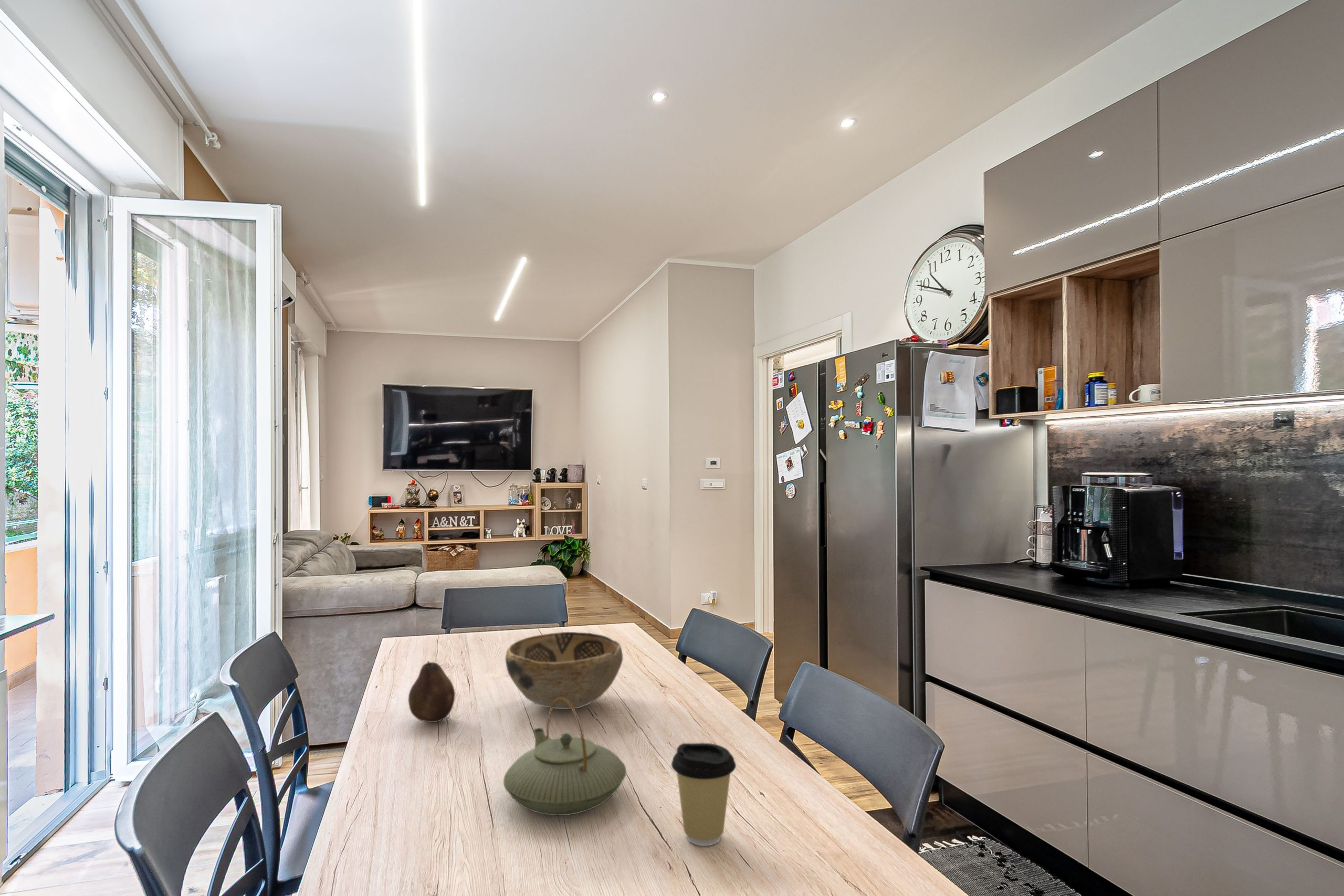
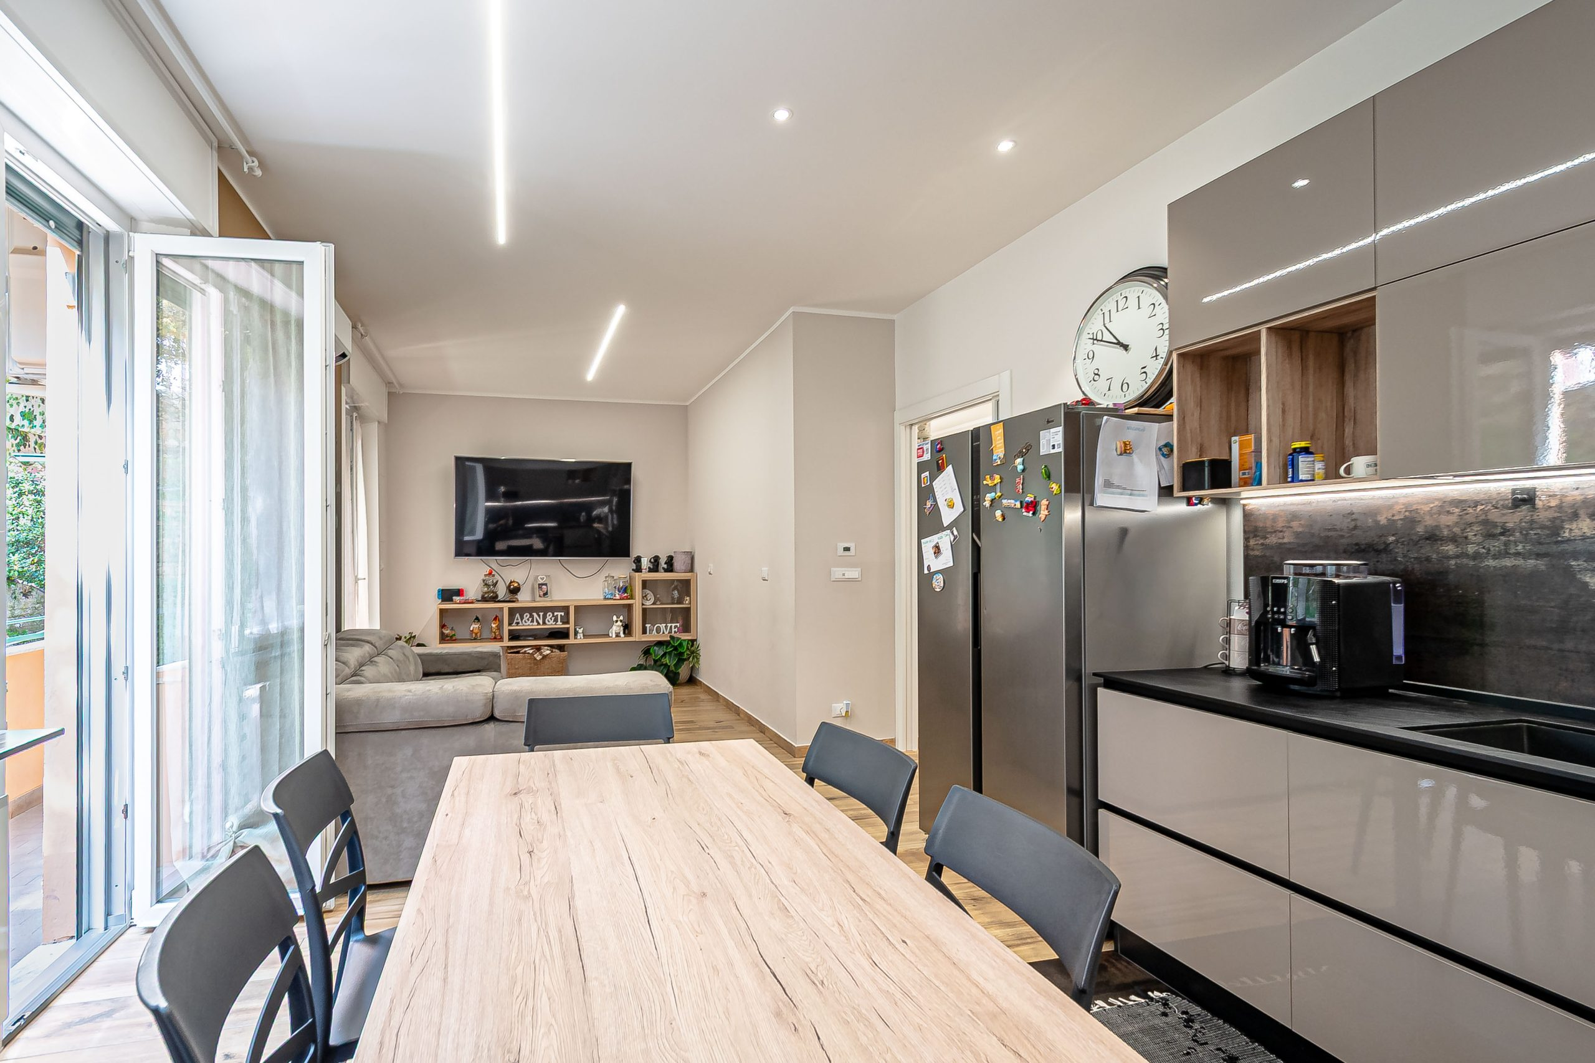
- teapot [503,697,627,816]
- decorative bowl [505,631,623,710]
- coffee cup [671,742,737,847]
- fruit [407,660,456,723]
